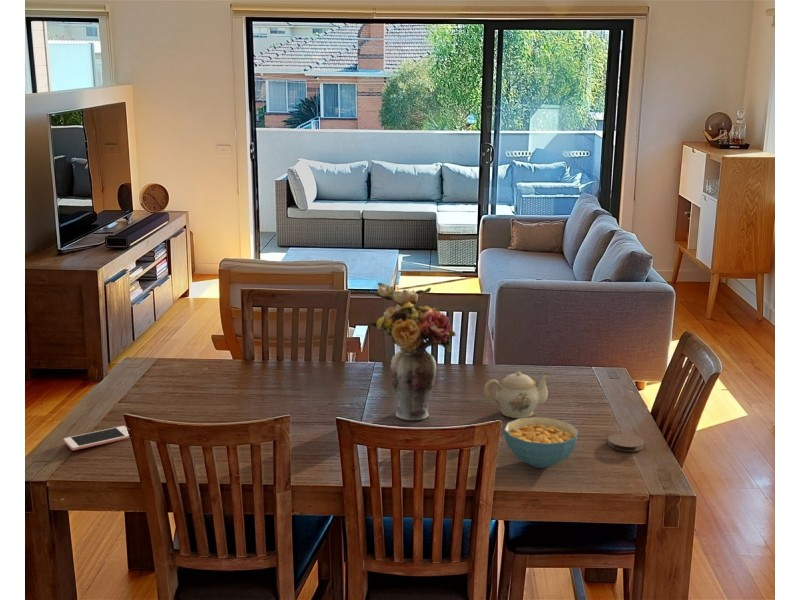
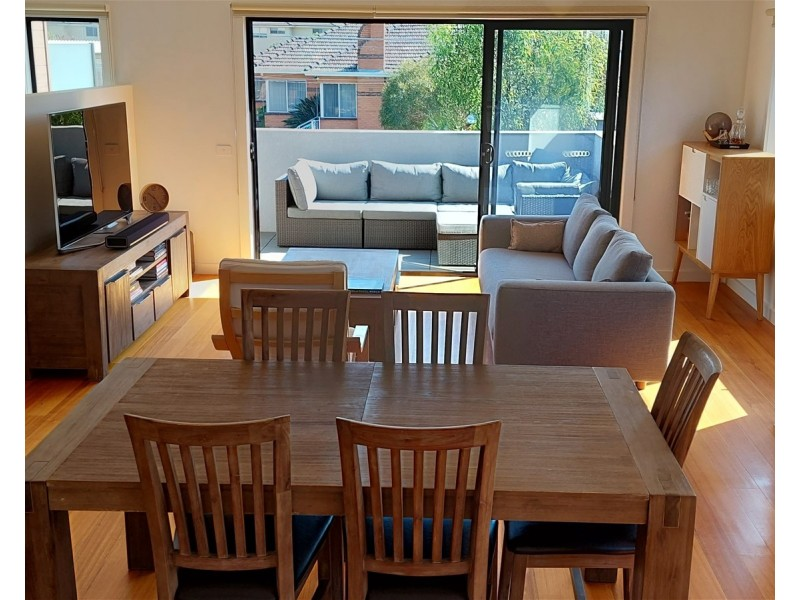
- flower arrangement [367,282,457,421]
- coaster [607,433,645,452]
- cereal bowl [503,416,579,469]
- teapot [483,371,550,419]
- cell phone [63,425,131,451]
